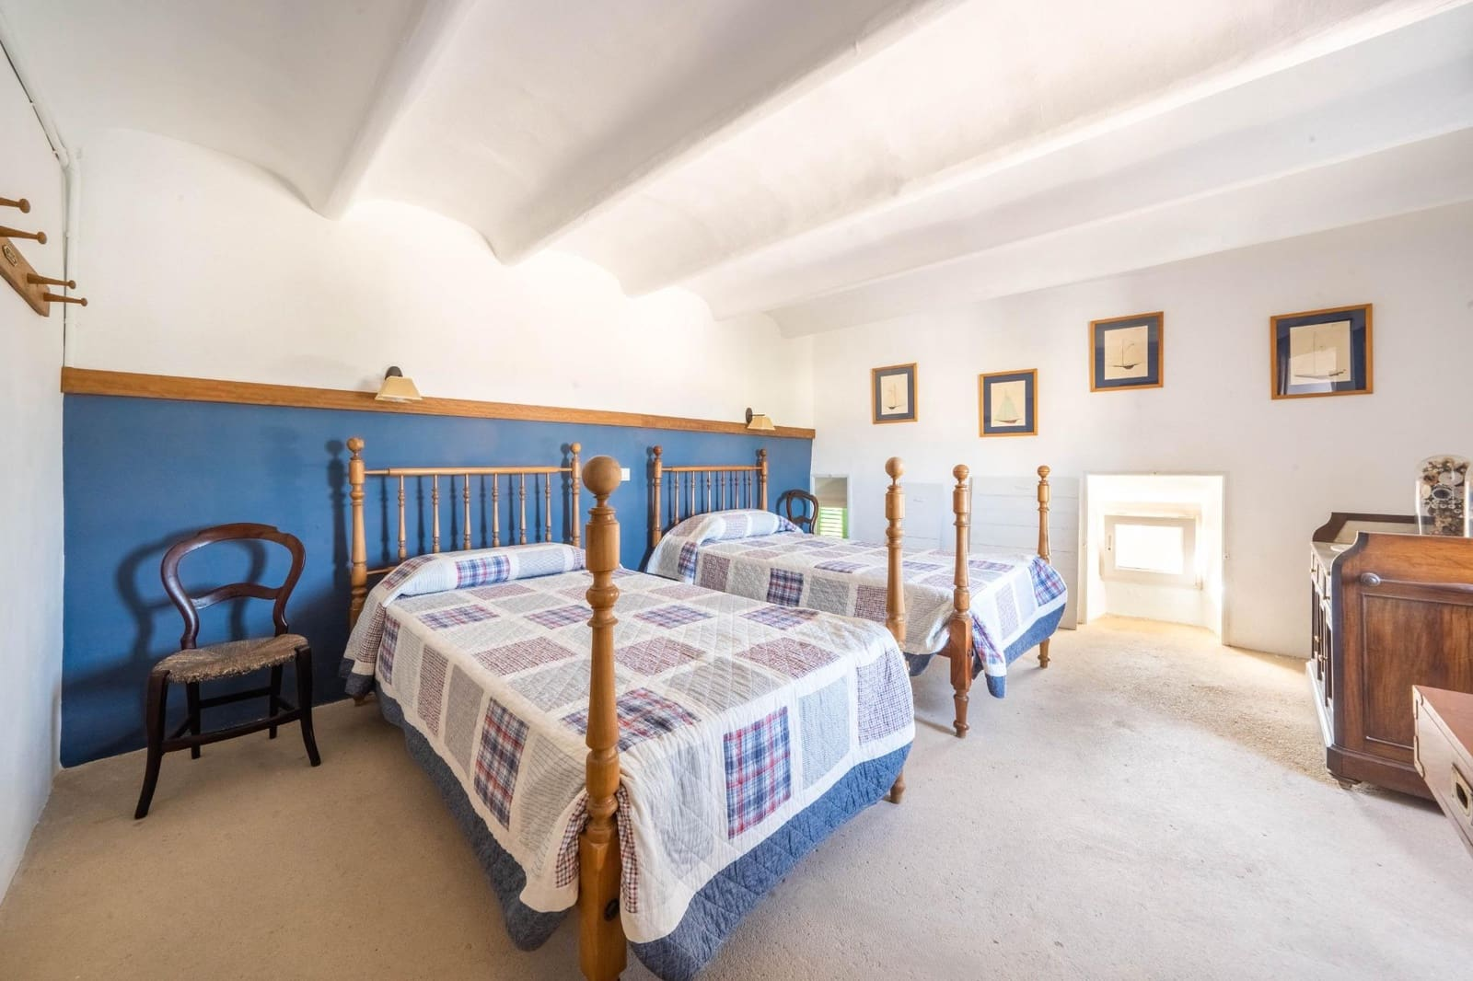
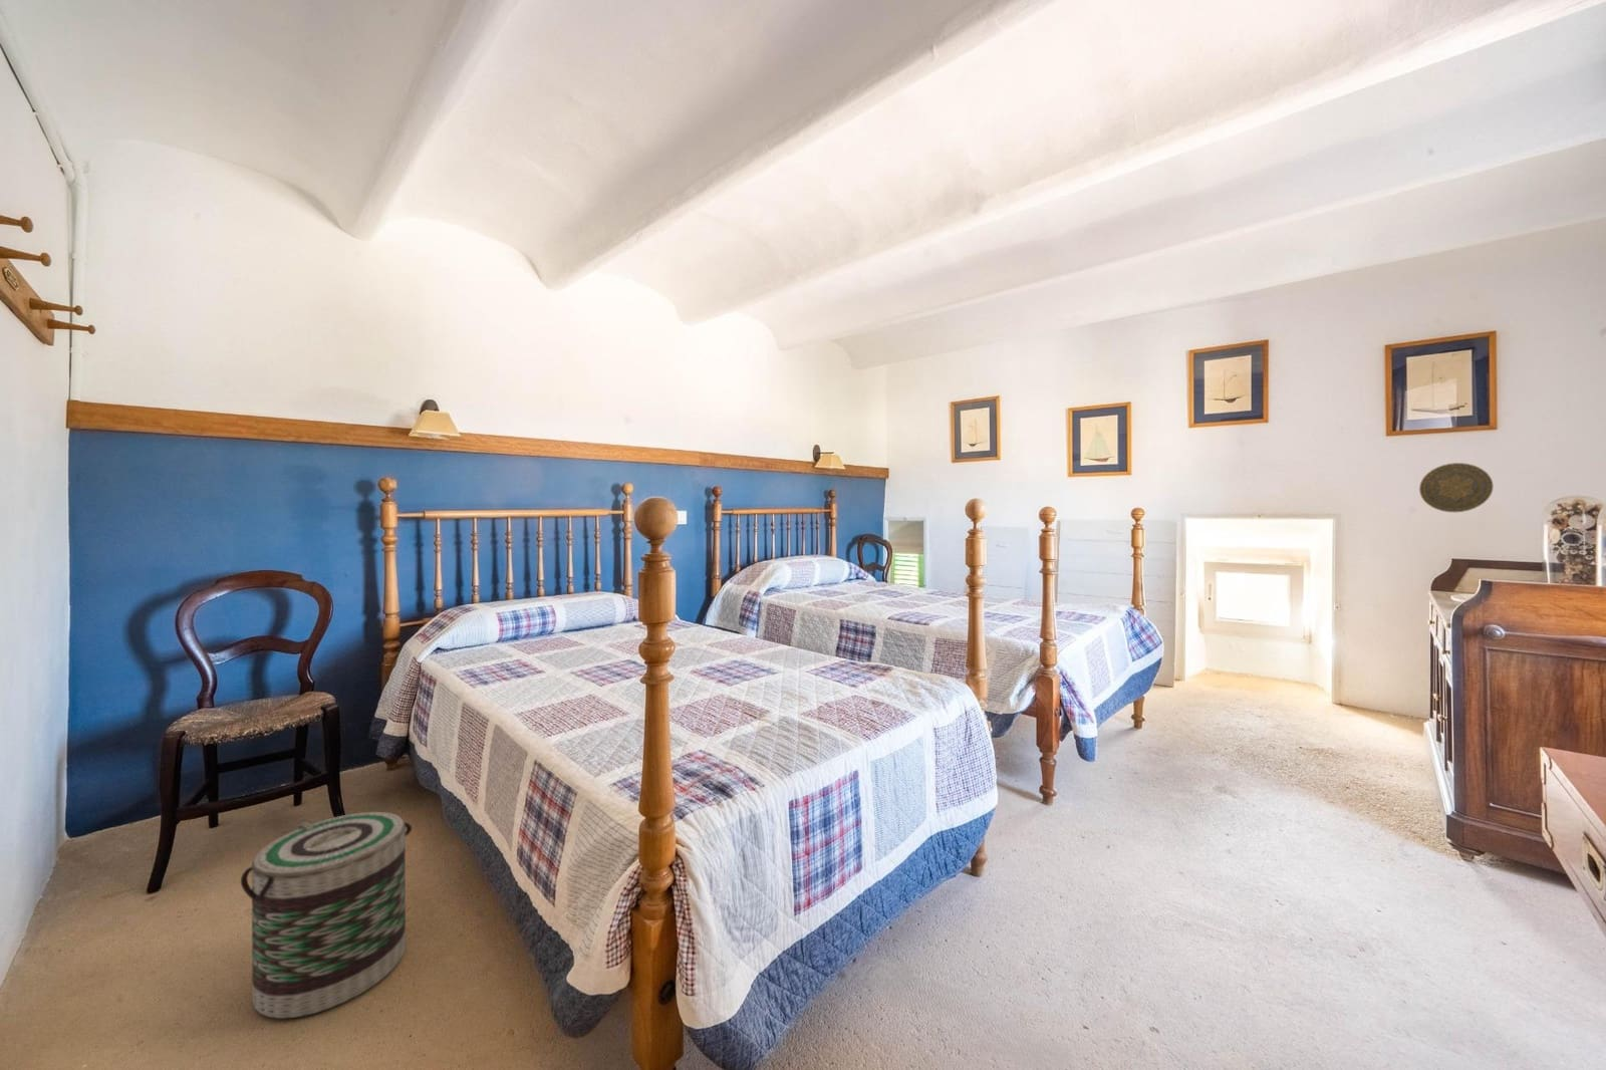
+ decorative plate [1419,462,1495,514]
+ basket [240,811,412,1020]
